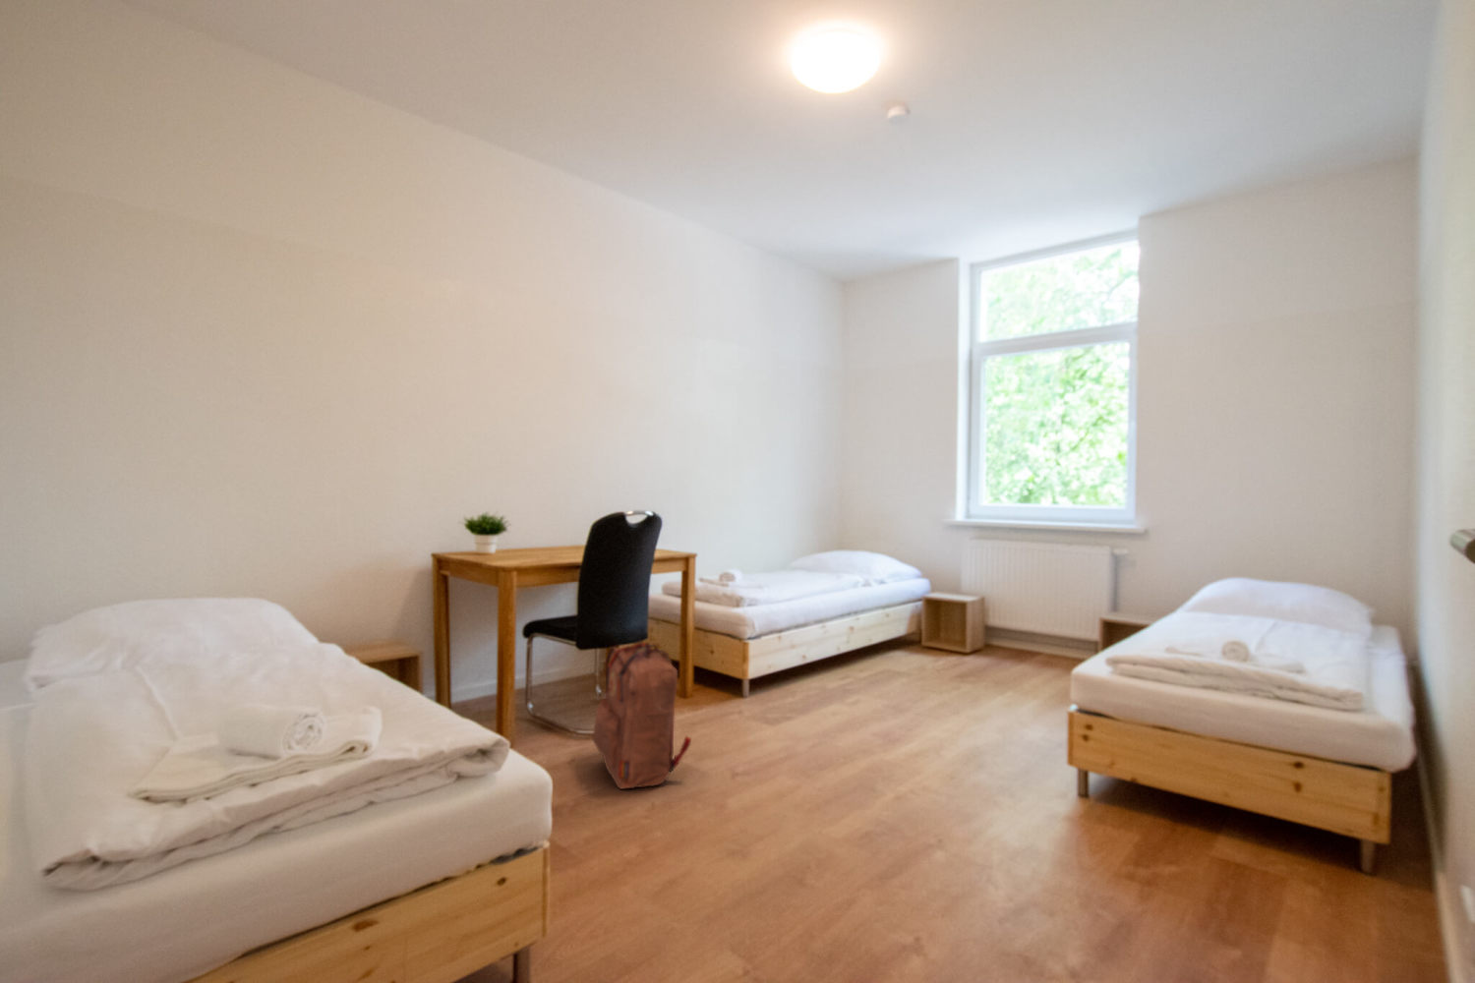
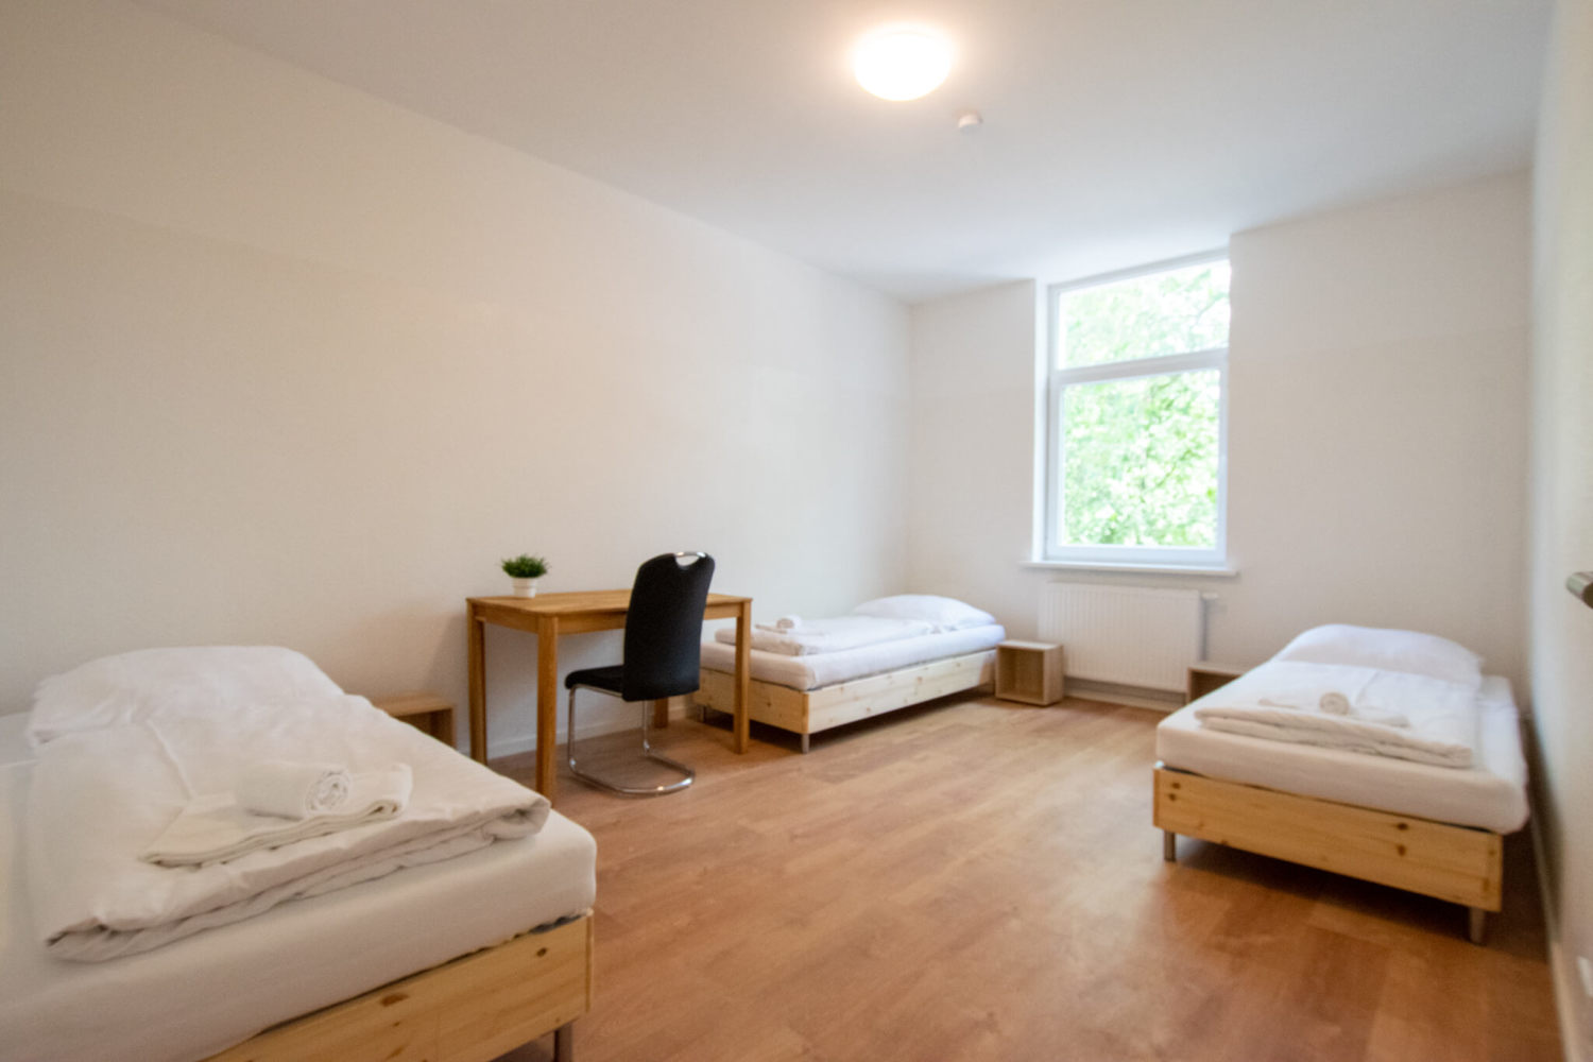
- backpack [590,641,693,790]
